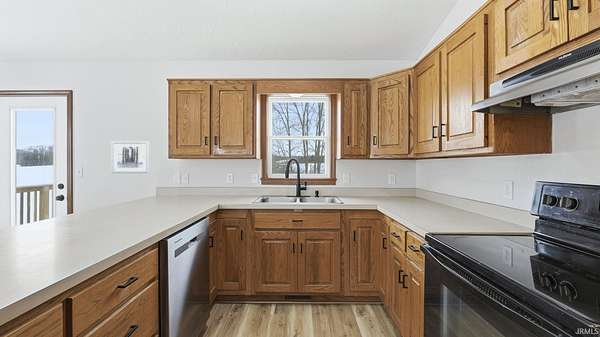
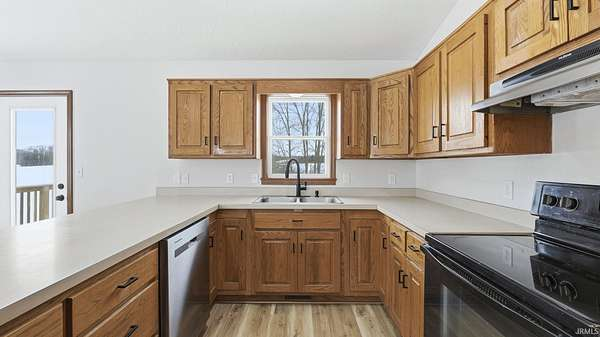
- wall art [110,140,150,174]
